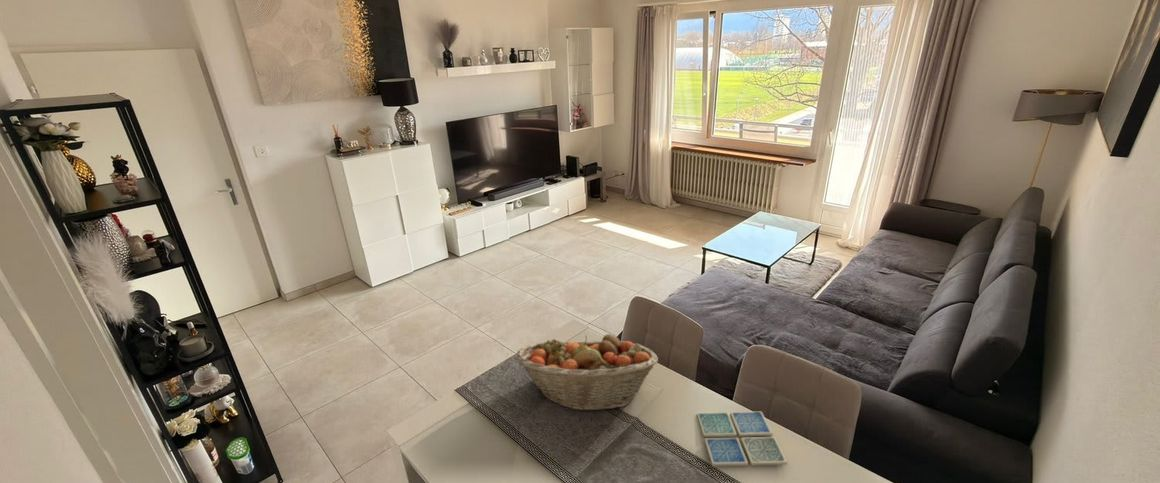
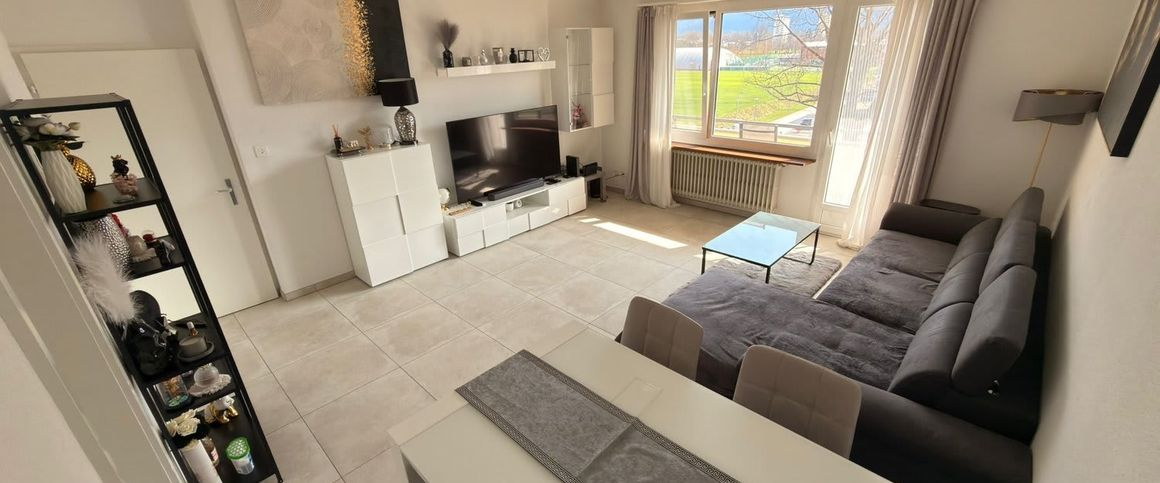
- fruit basket [514,333,659,412]
- drink coaster [696,411,788,467]
